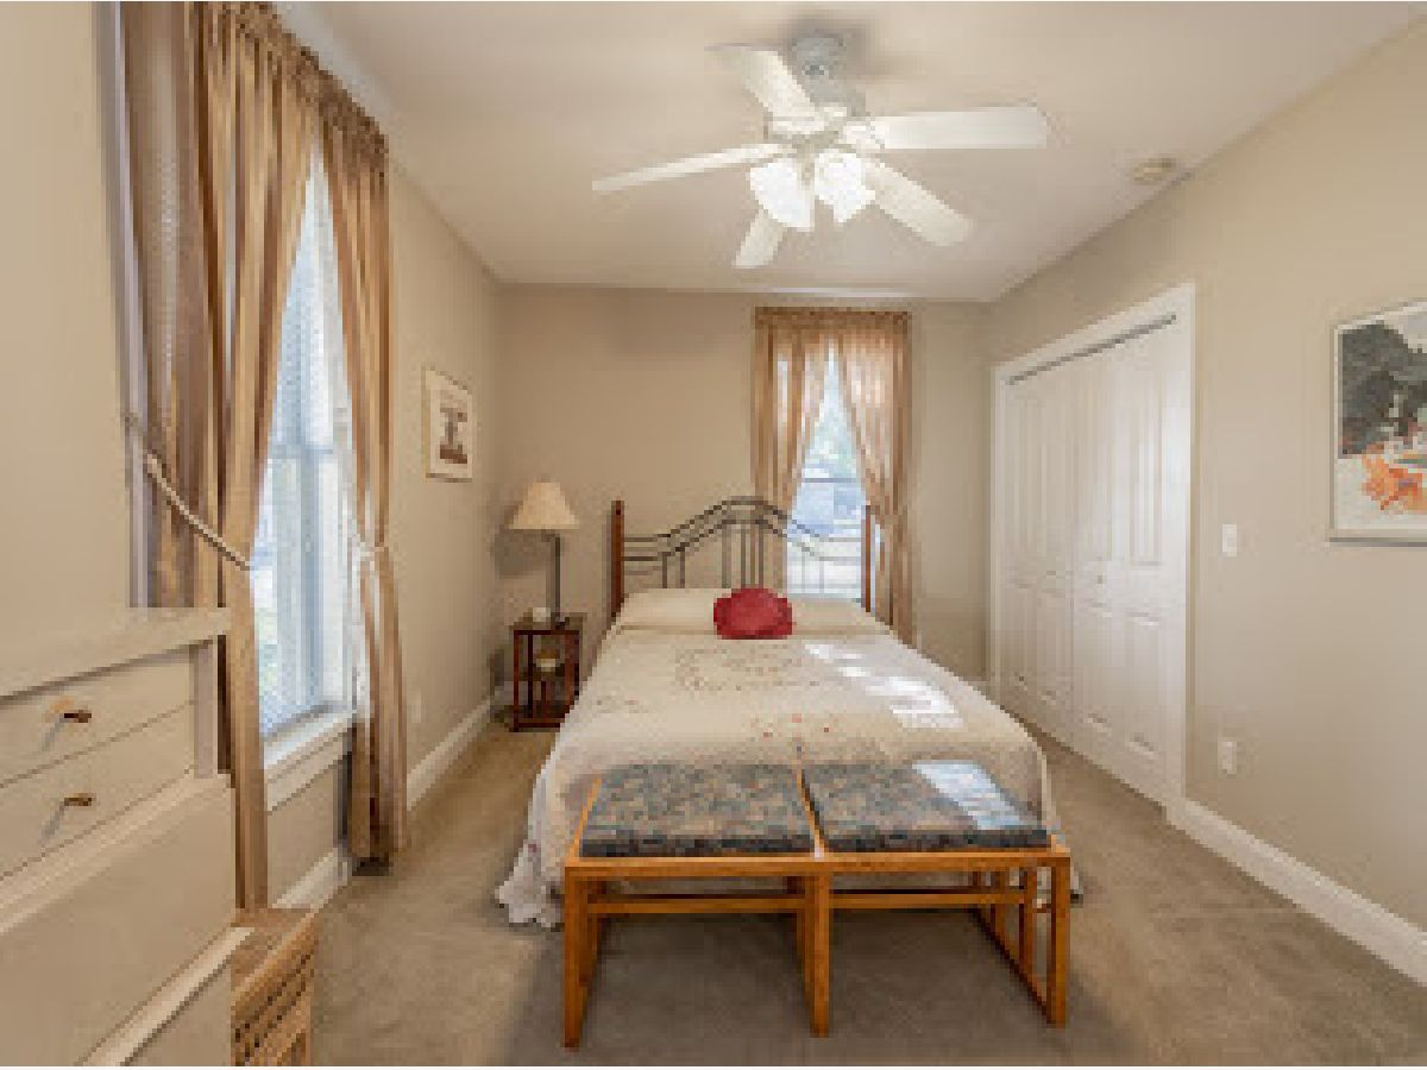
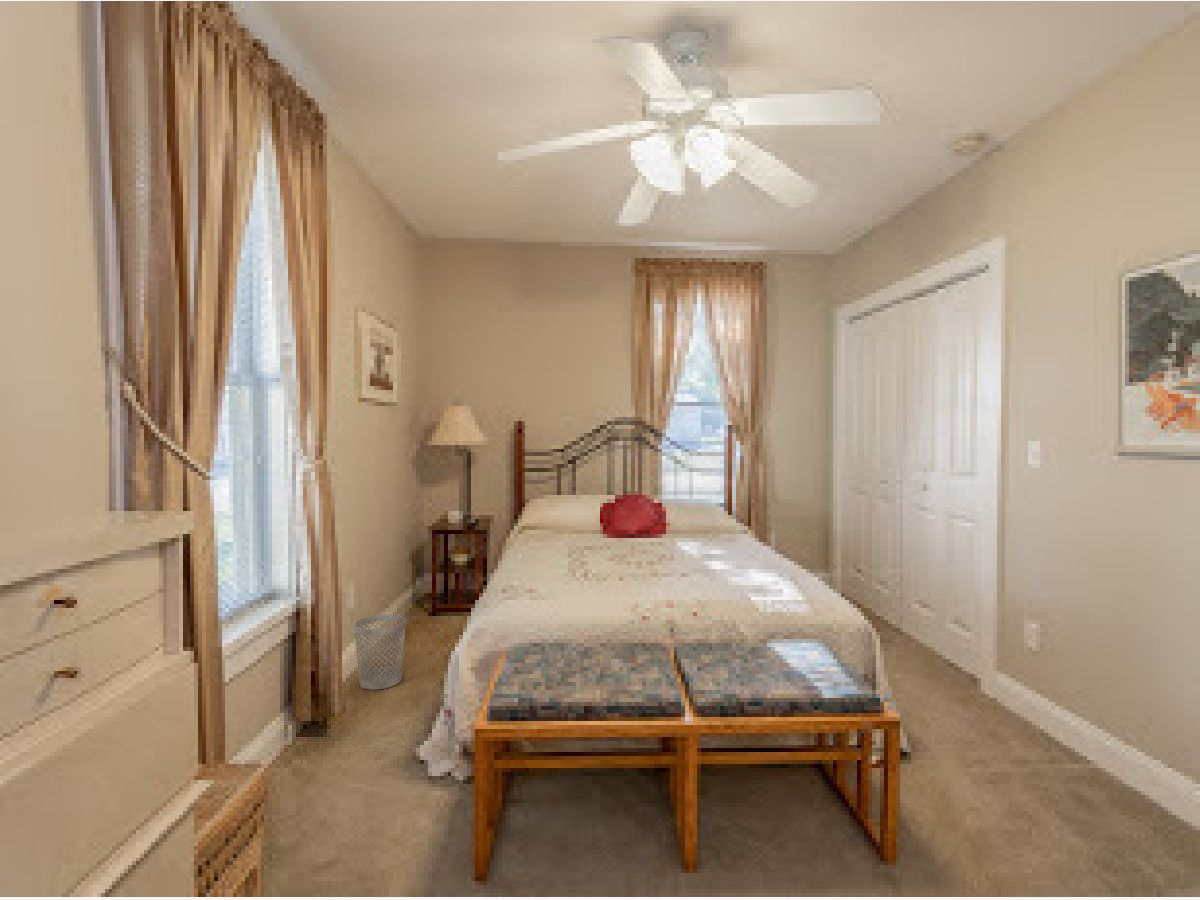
+ wastebasket [353,614,407,691]
